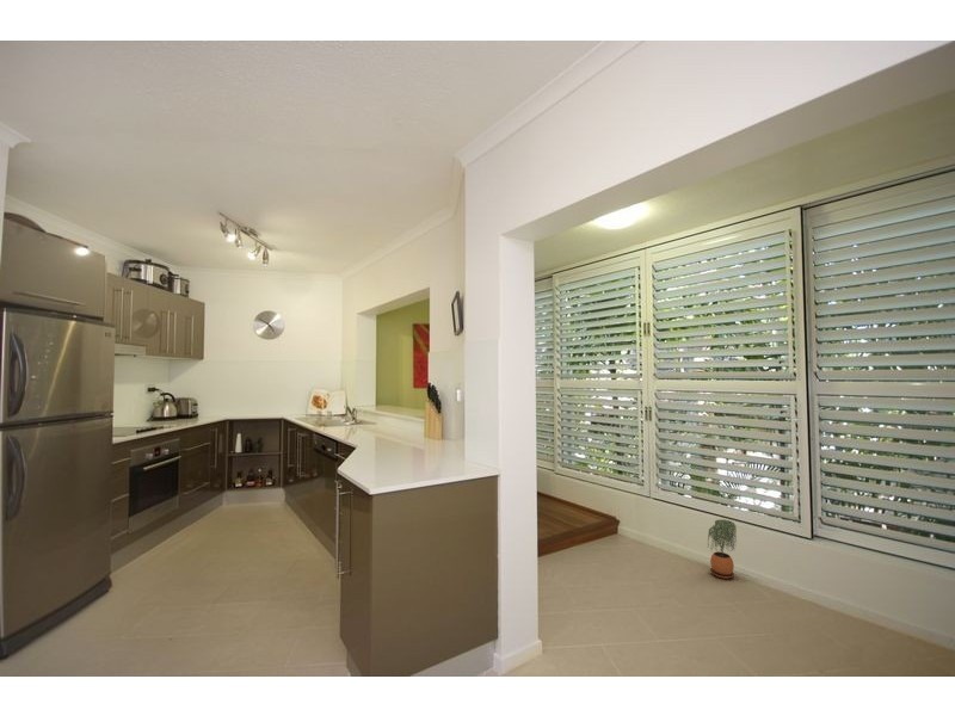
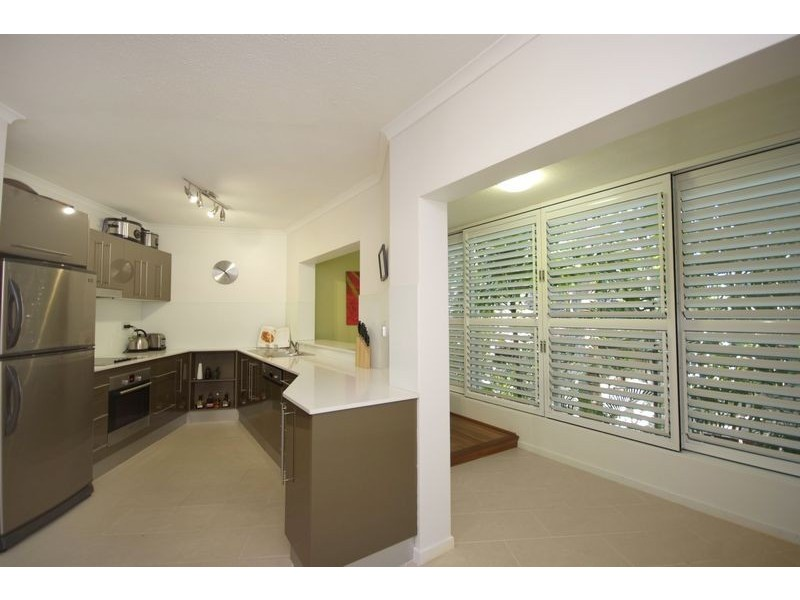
- potted plant [707,519,738,580]
